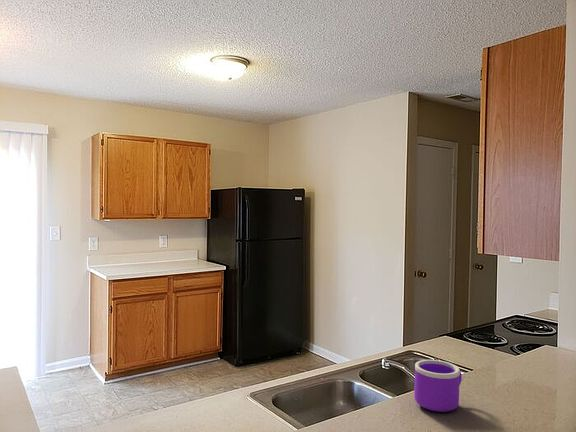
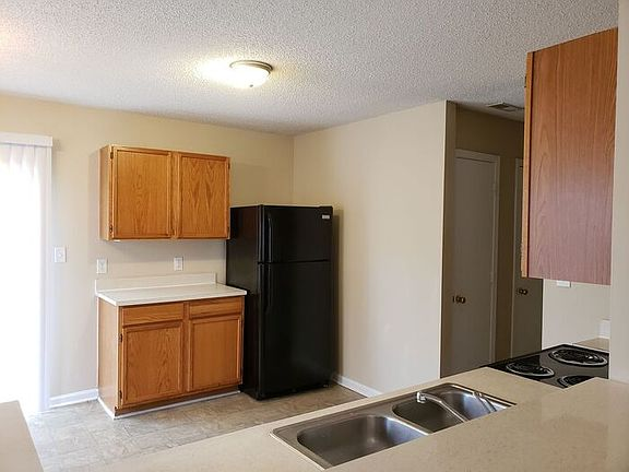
- mug [413,359,463,413]
